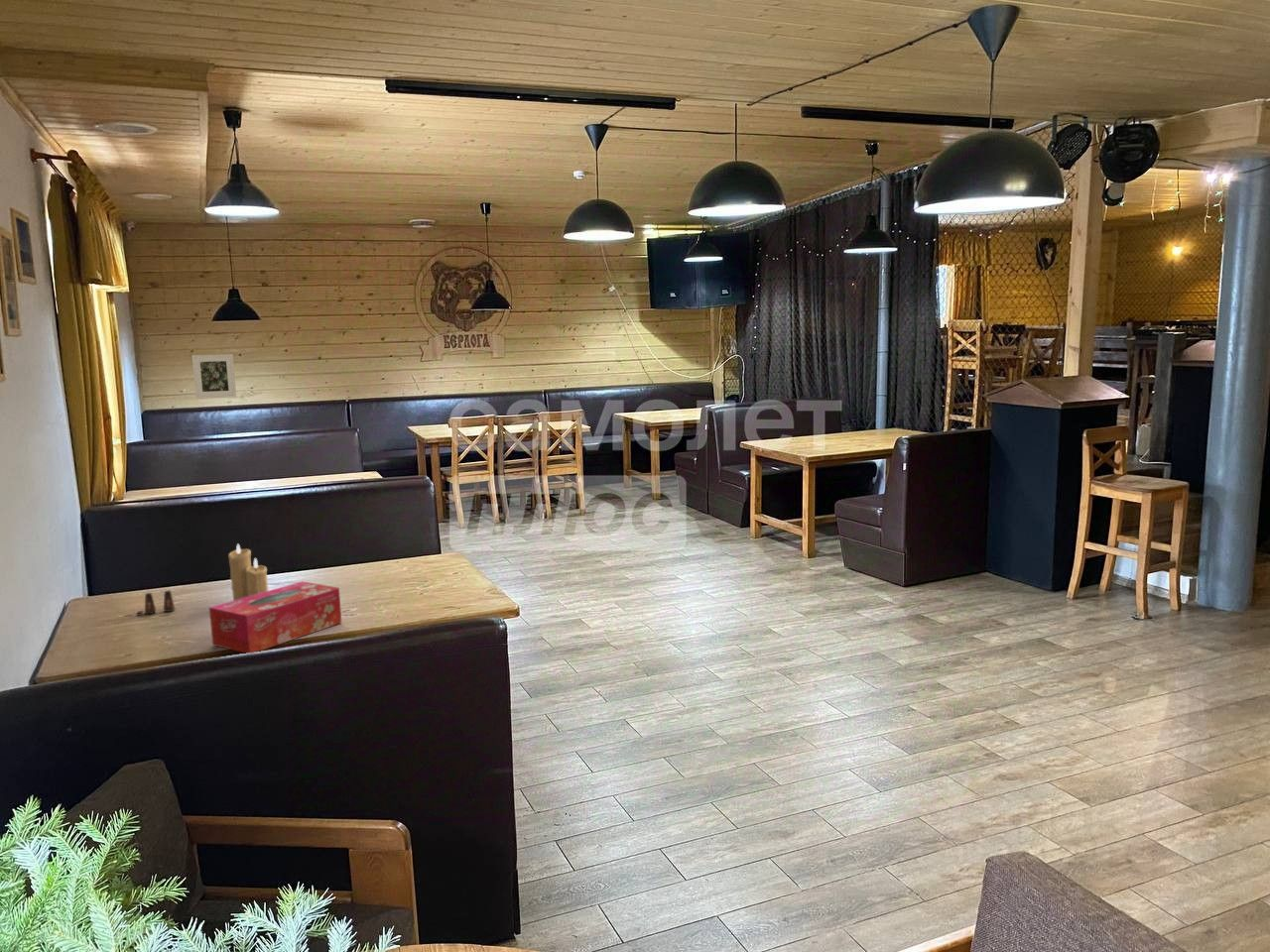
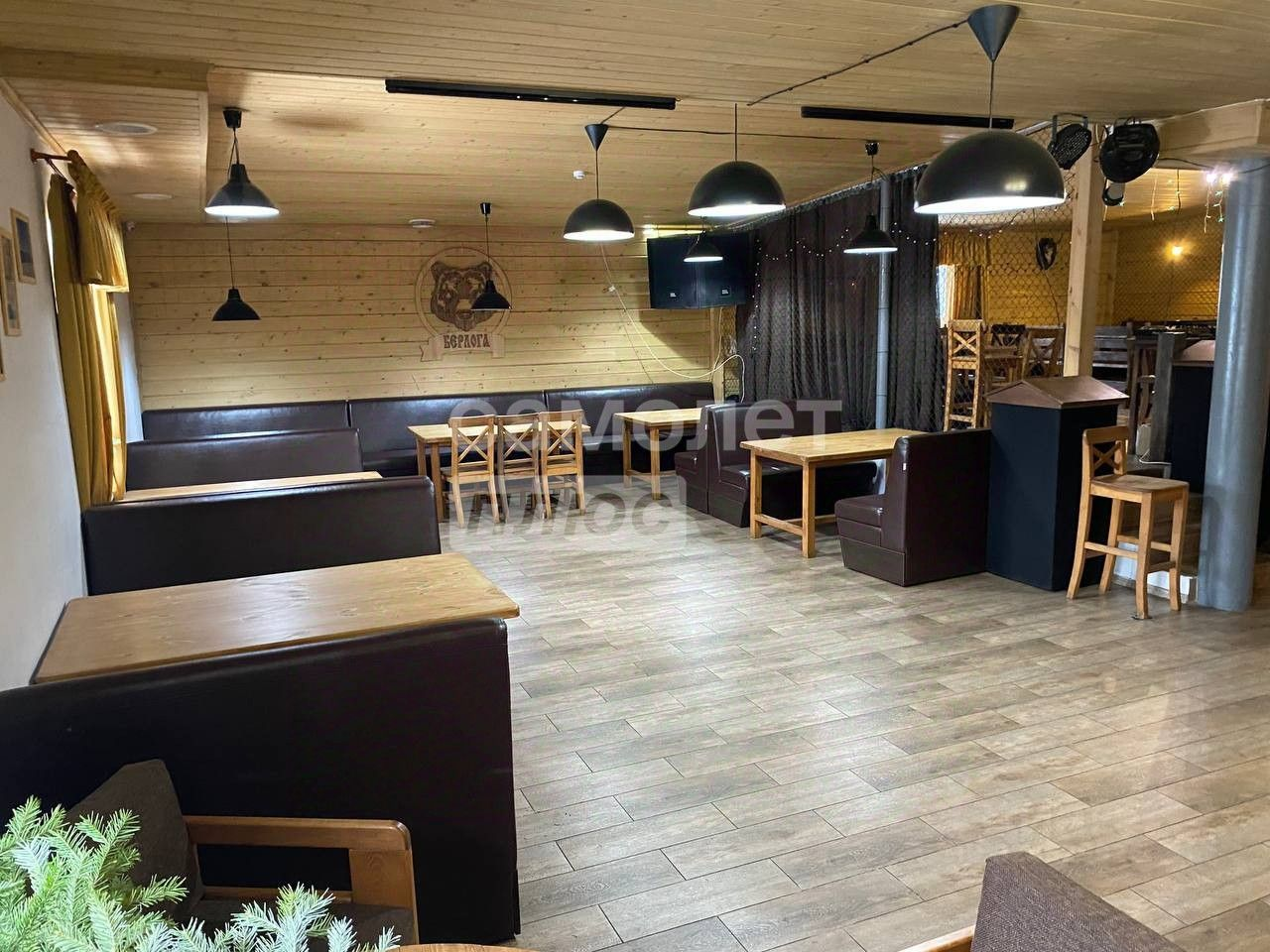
- candle [227,543,269,601]
- tissue box [208,580,342,654]
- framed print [191,353,237,400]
- salt shaker [136,589,176,615]
